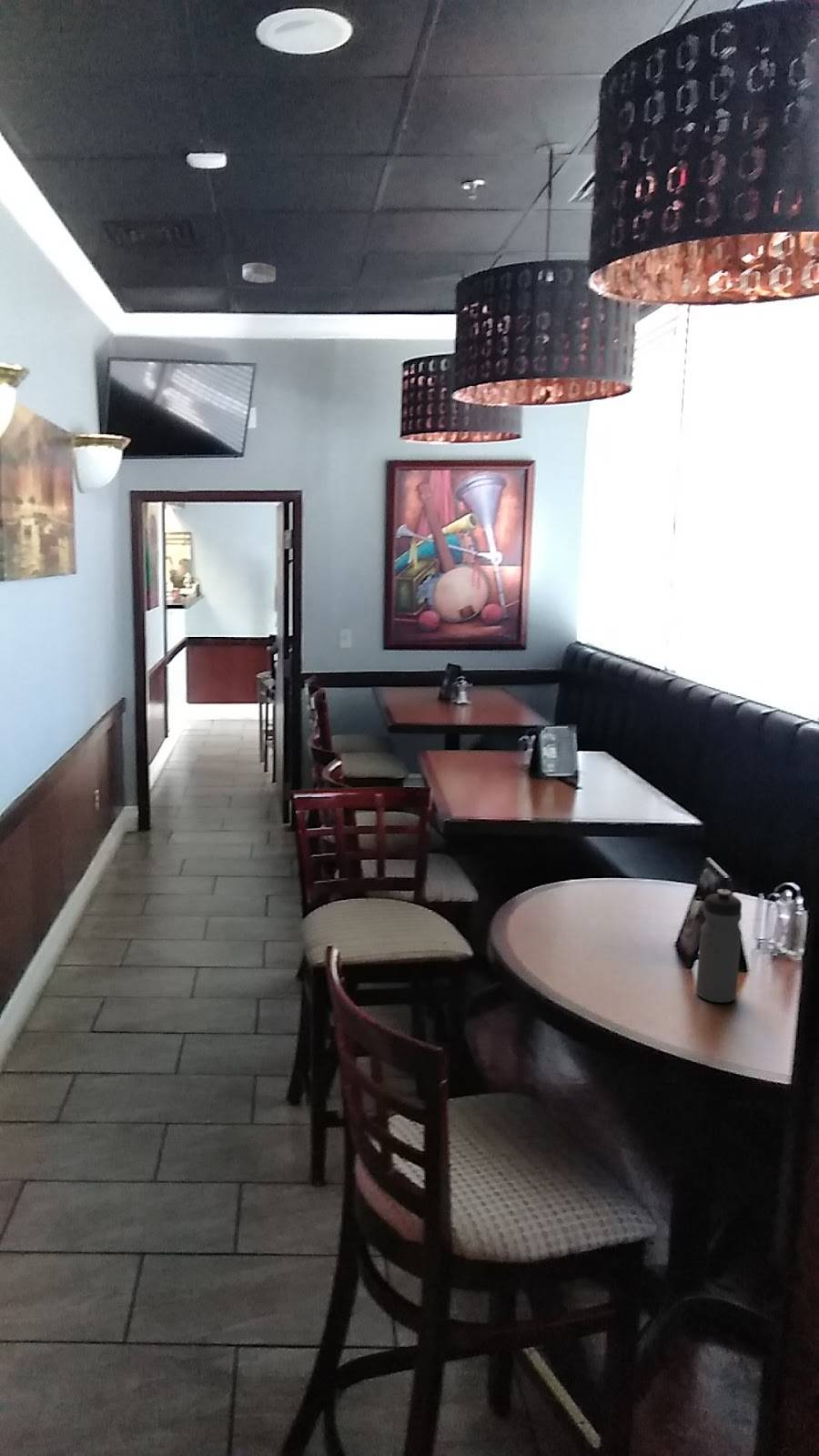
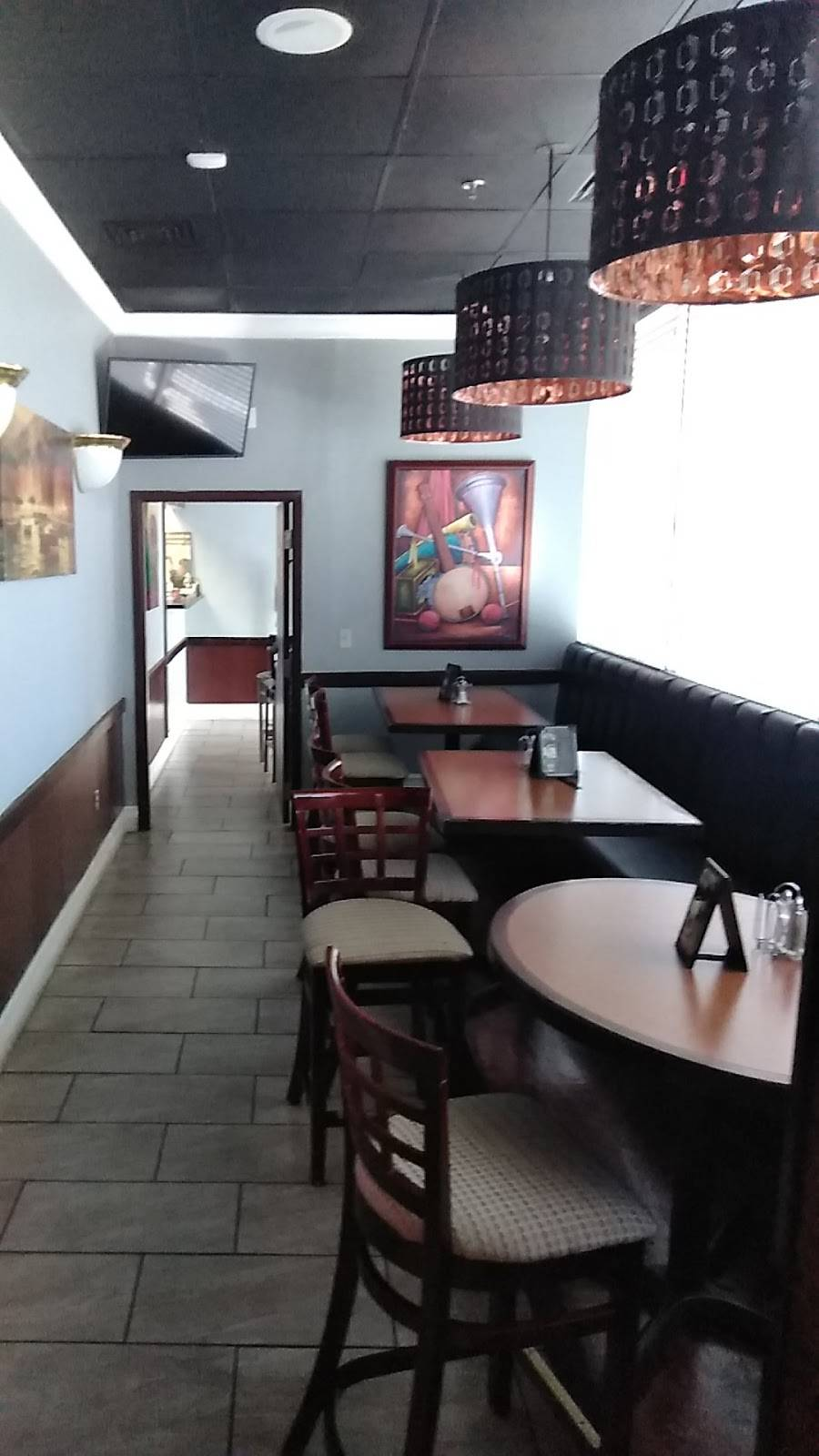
- smoke detector [242,262,277,284]
- water bottle [695,888,743,1004]
